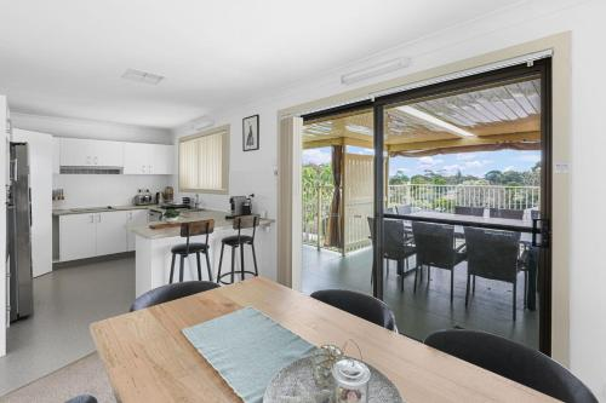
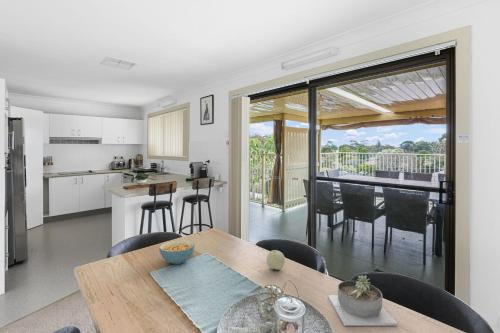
+ cereal bowl [158,239,196,265]
+ fruit [266,249,286,271]
+ succulent planter [327,274,399,327]
